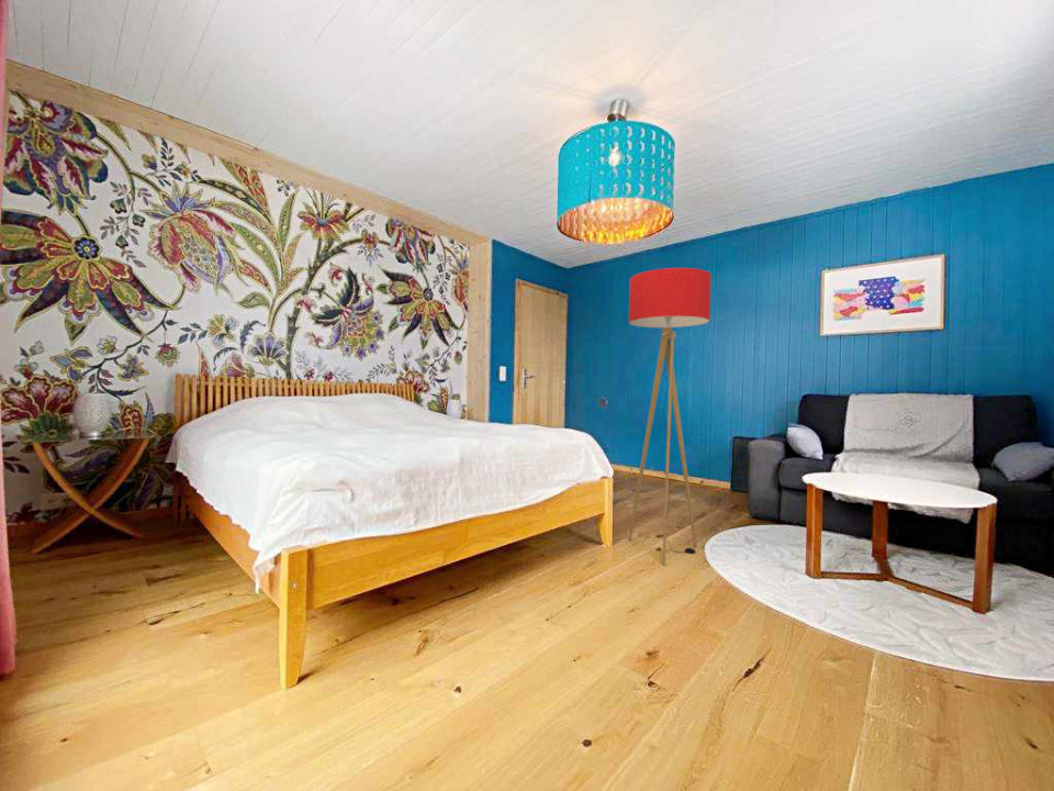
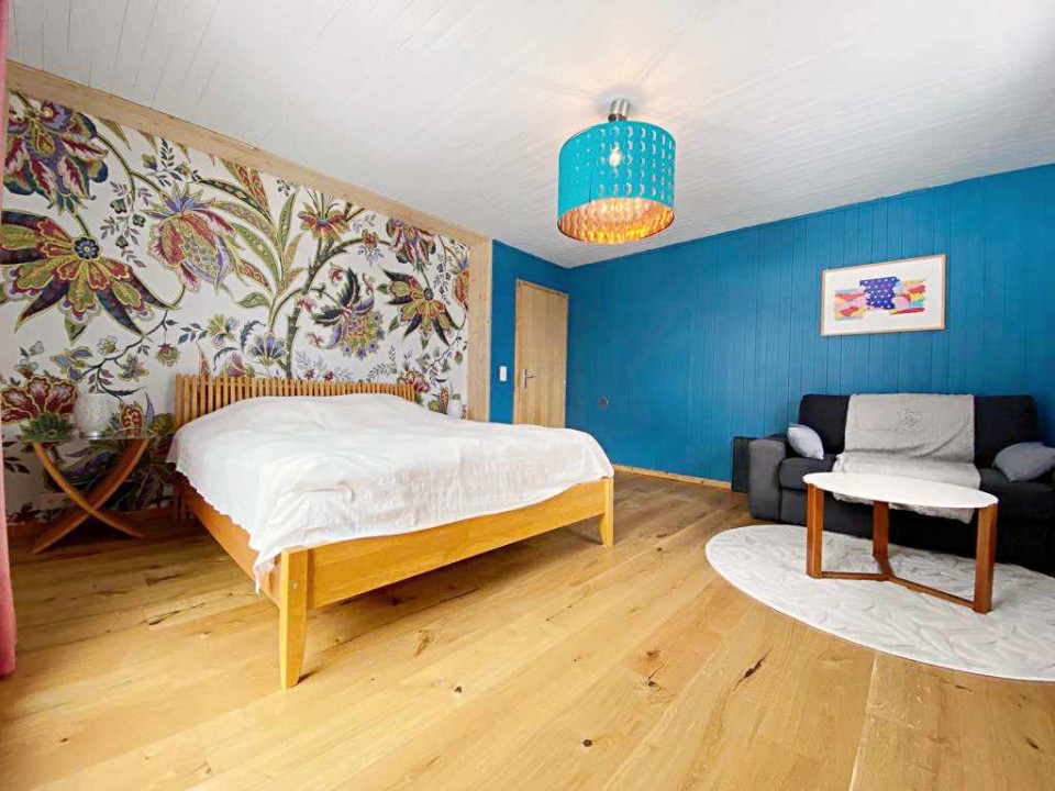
- floor lamp [628,267,713,566]
